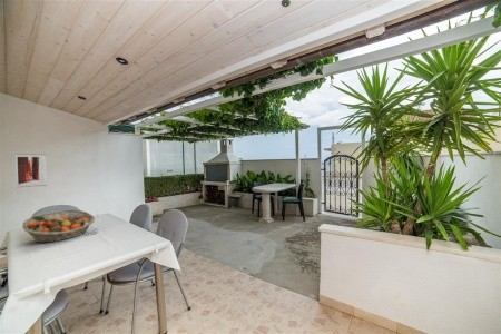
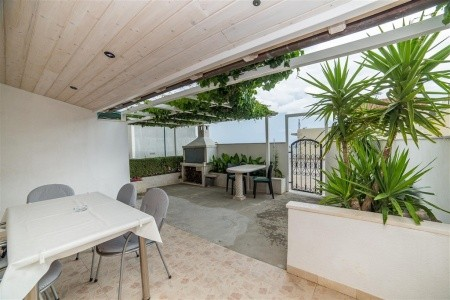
- fruit basket [21,209,96,244]
- wall art [14,153,48,189]
